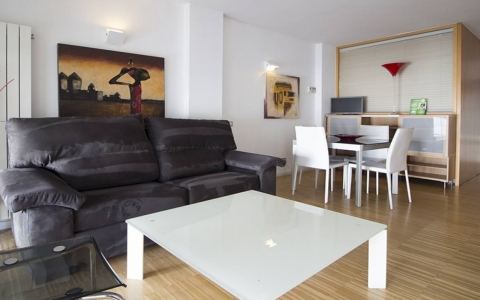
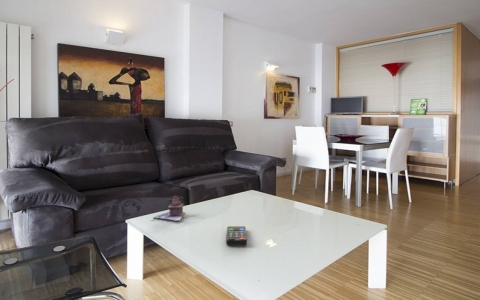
+ remote control [225,225,248,246]
+ teapot [152,195,186,222]
